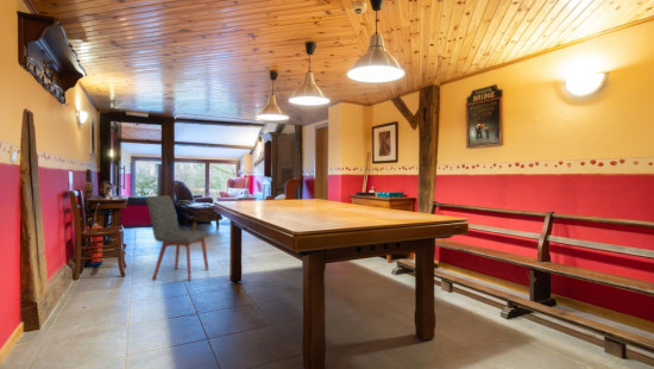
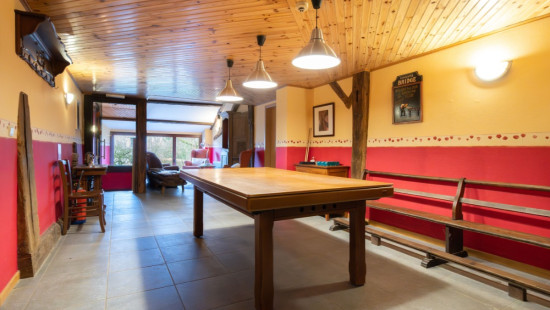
- chair [145,194,209,282]
